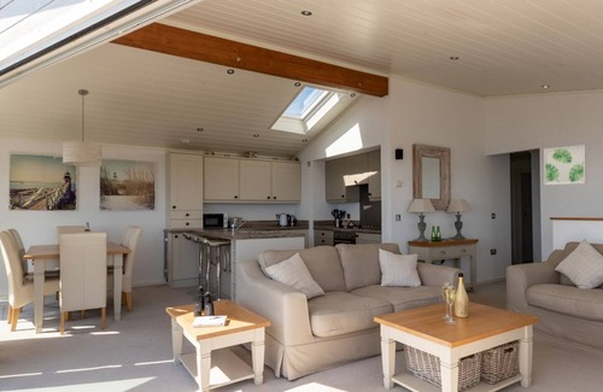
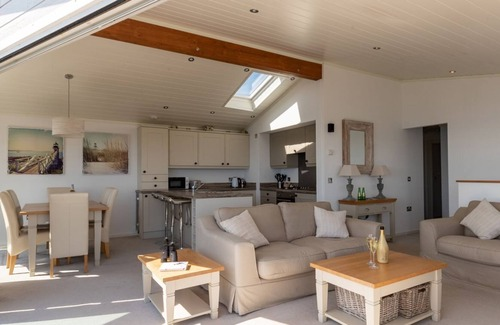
- wall art [543,144,587,186]
